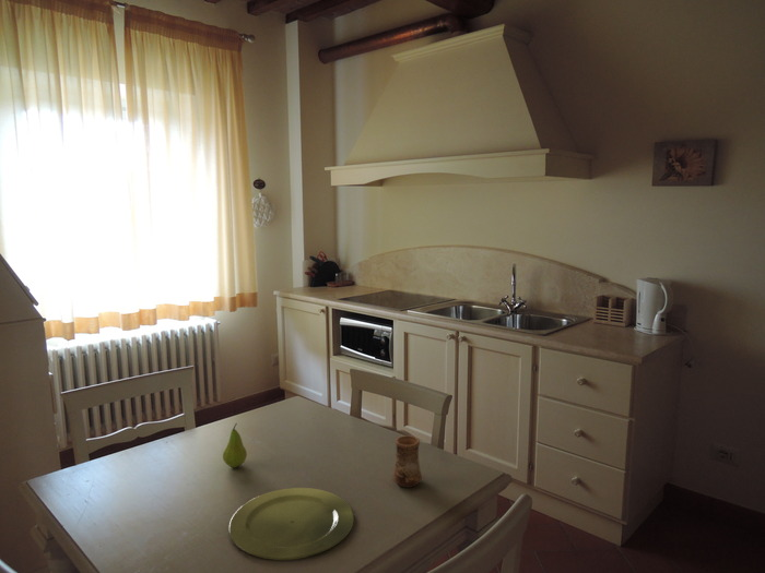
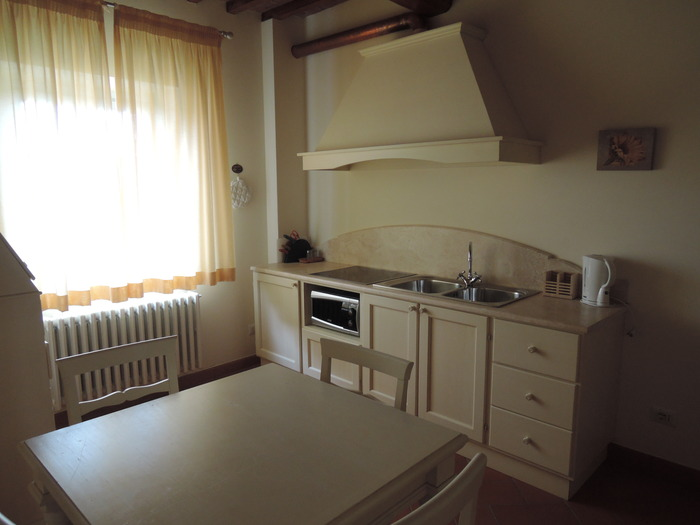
- fruit [222,422,248,468]
- cup [391,434,423,489]
- plate [227,487,355,561]
